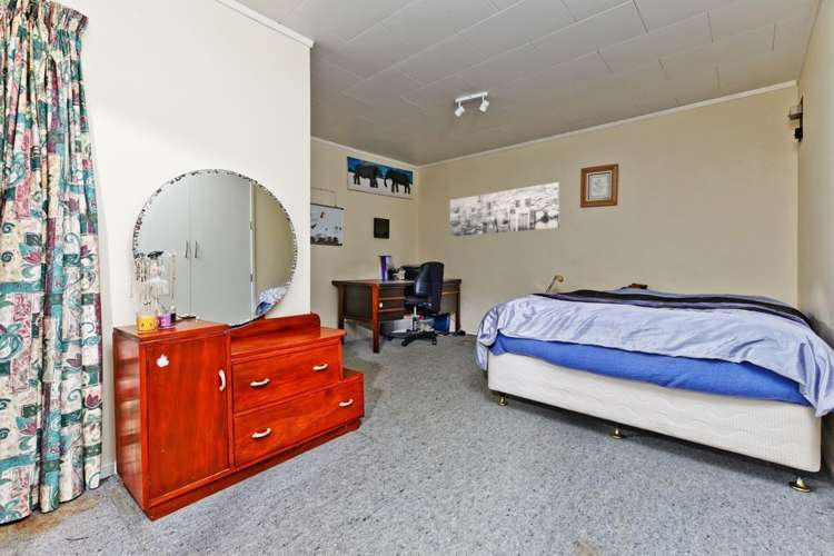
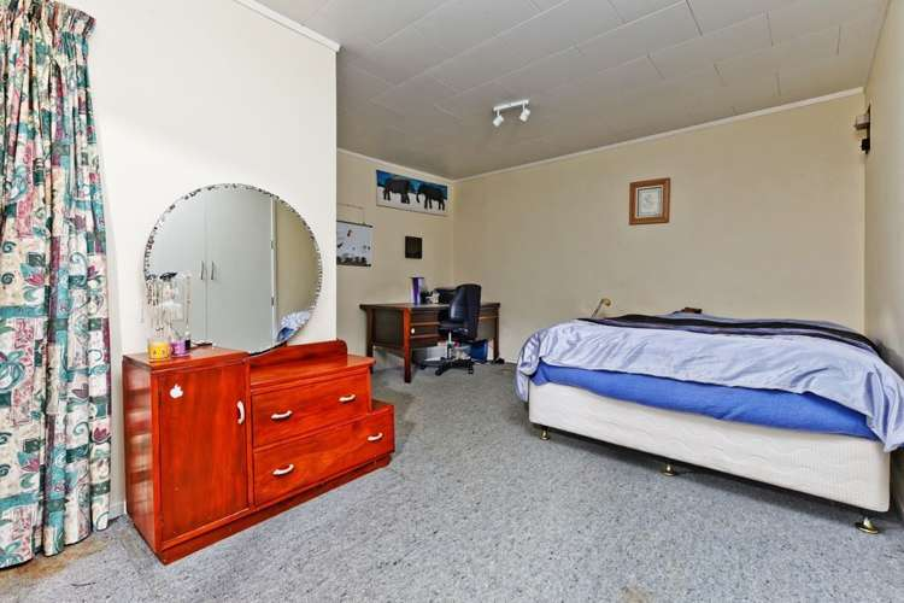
- wall art [449,181,560,238]
